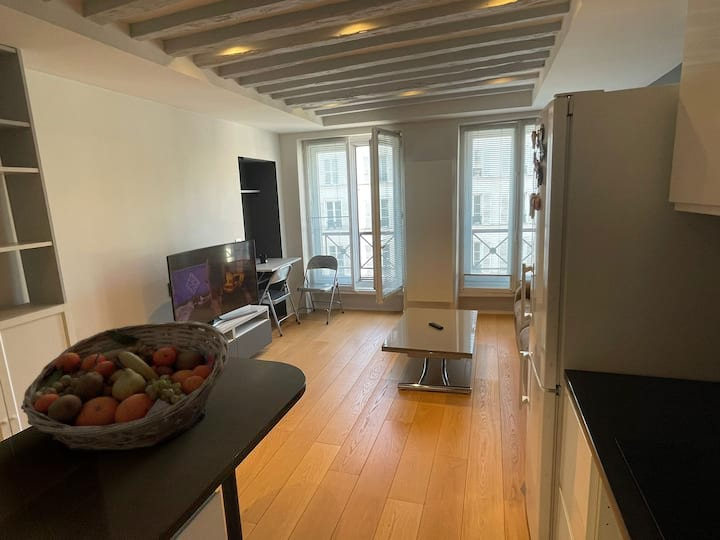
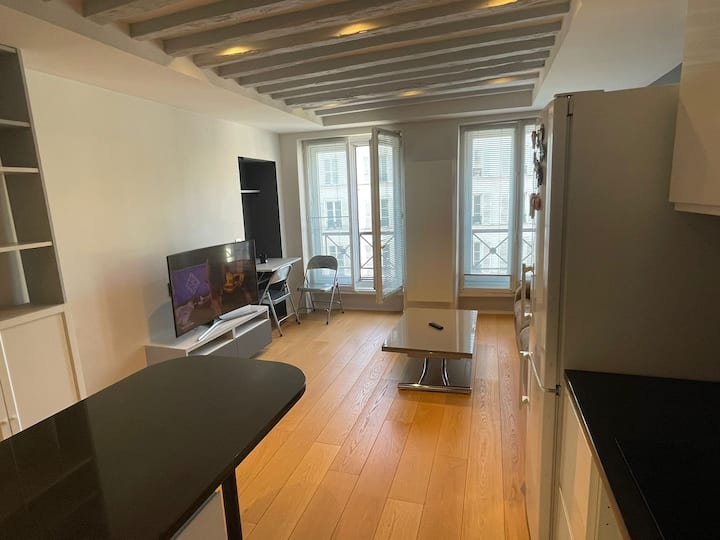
- fruit basket [20,320,230,453]
